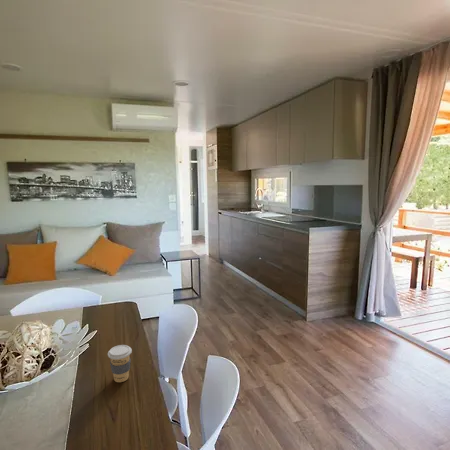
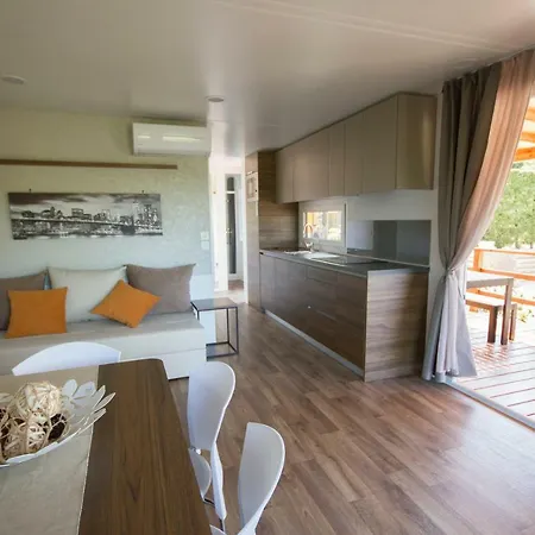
- coffee cup [107,344,133,383]
